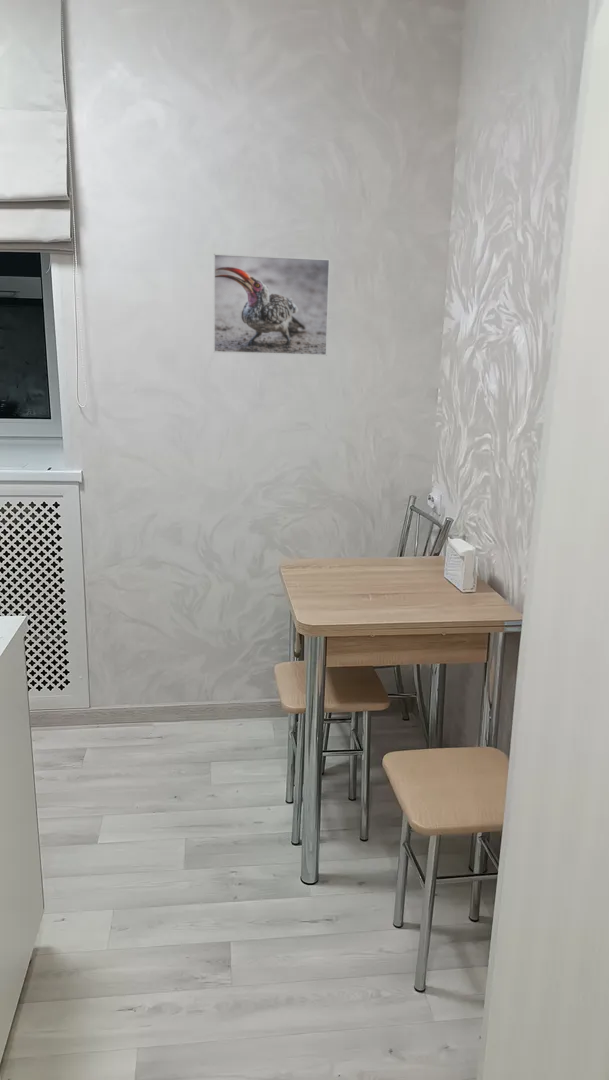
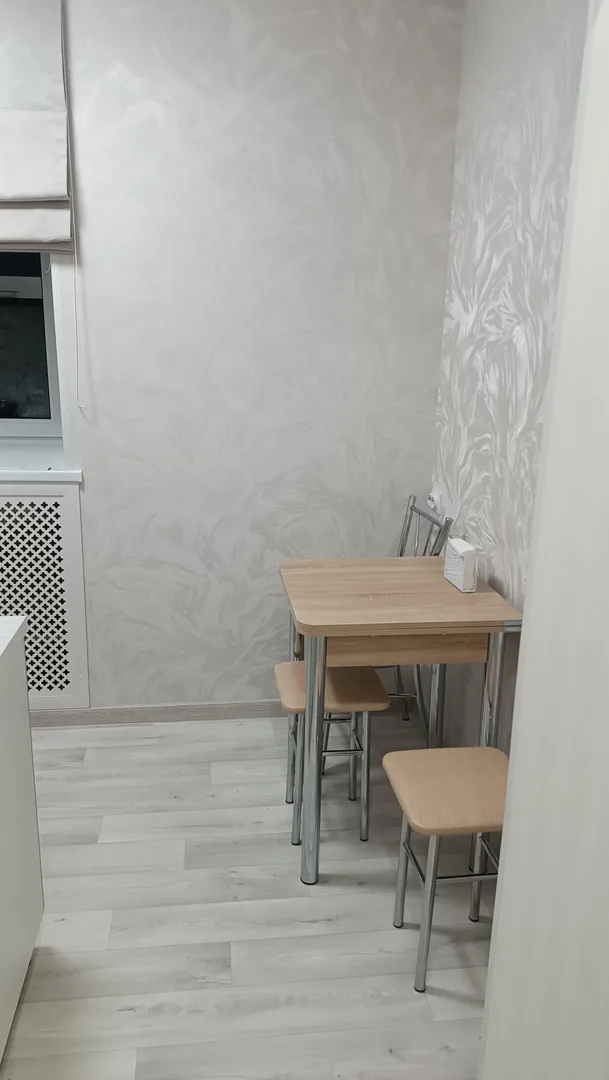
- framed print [213,253,331,357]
